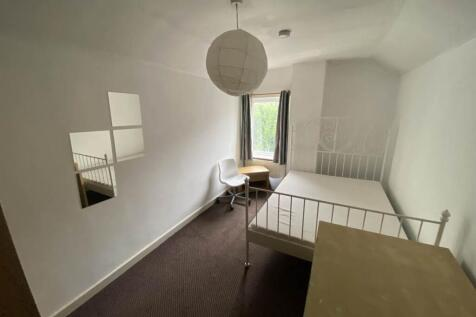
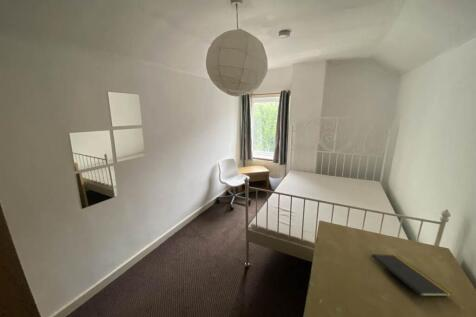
+ notepad [371,253,453,305]
